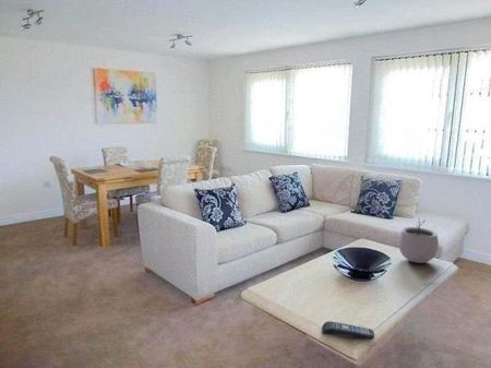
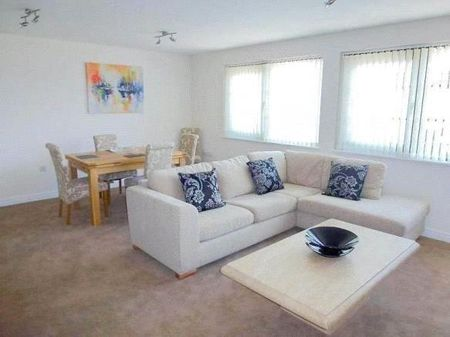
- plant pot [397,216,440,264]
- remote control [321,320,375,341]
